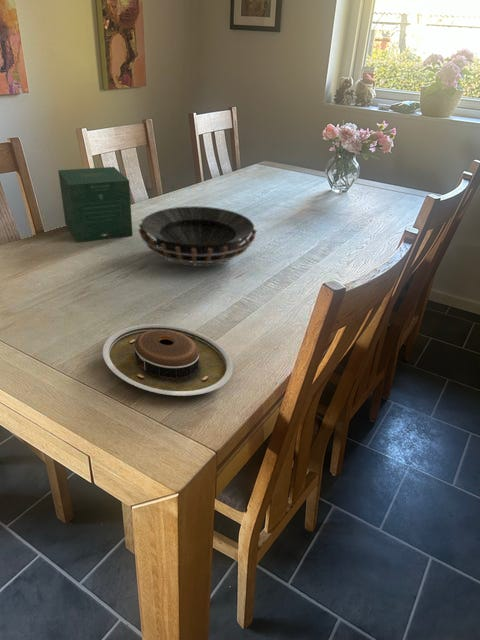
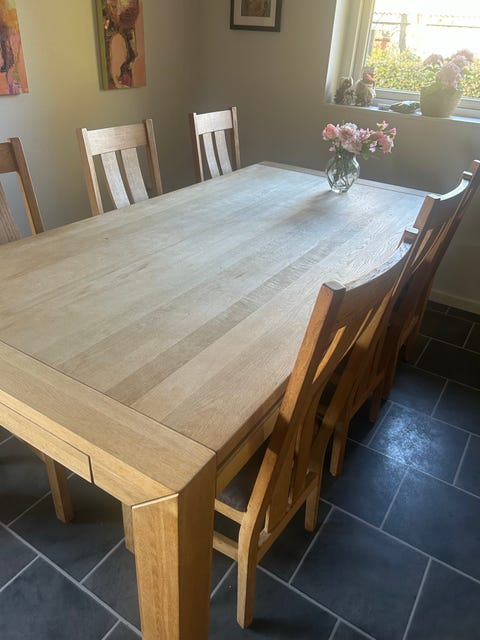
- gift box [57,166,134,244]
- plate [102,323,234,397]
- decorative bowl [137,205,258,267]
